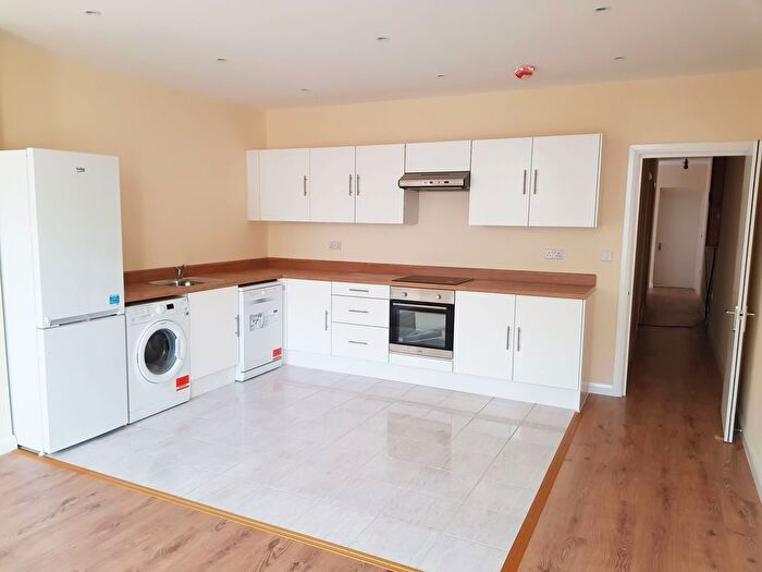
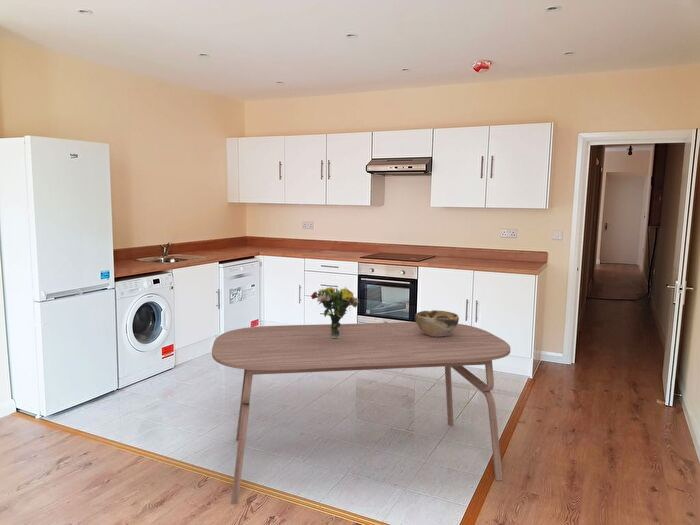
+ decorative bowl [414,309,460,337]
+ dining table [211,321,511,505]
+ bouquet [310,286,361,338]
